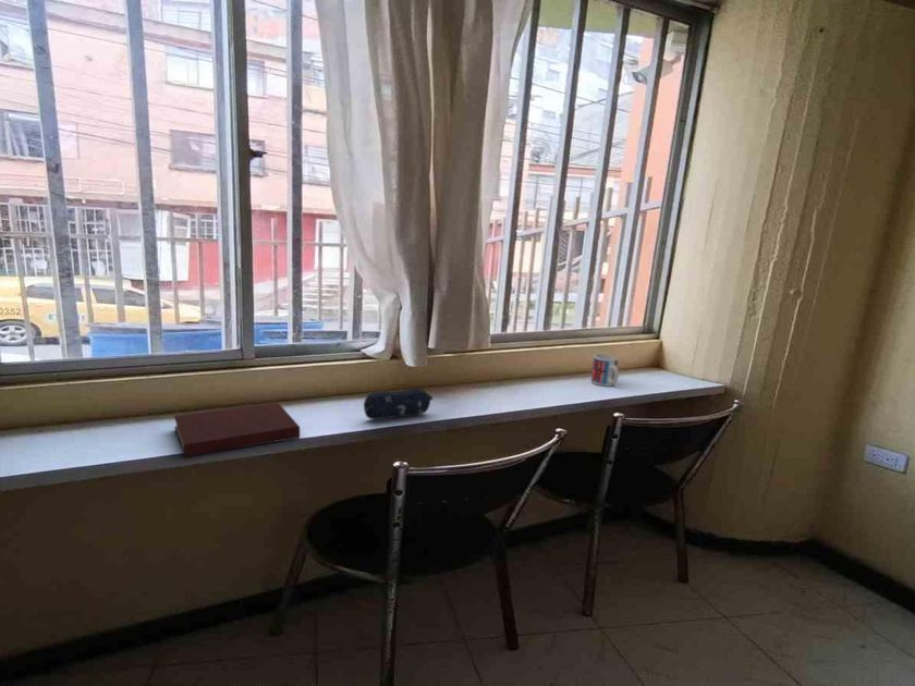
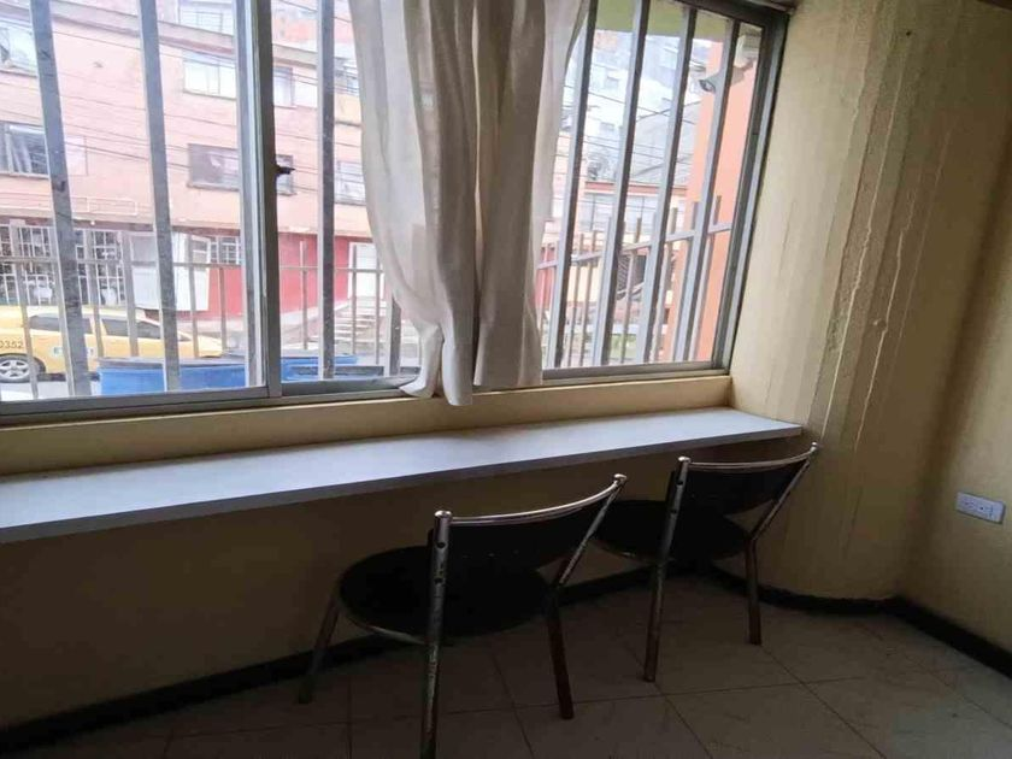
- notebook [173,402,301,458]
- pencil case [363,388,434,420]
- mug [590,353,620,388]
